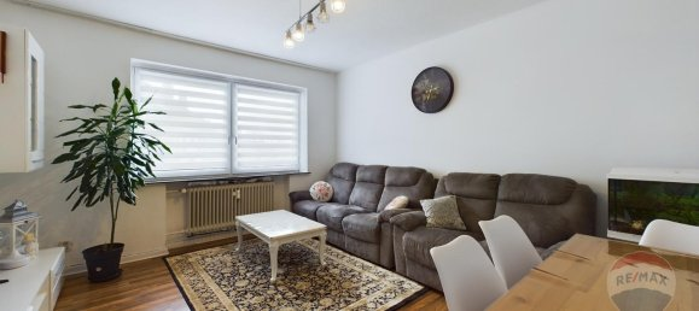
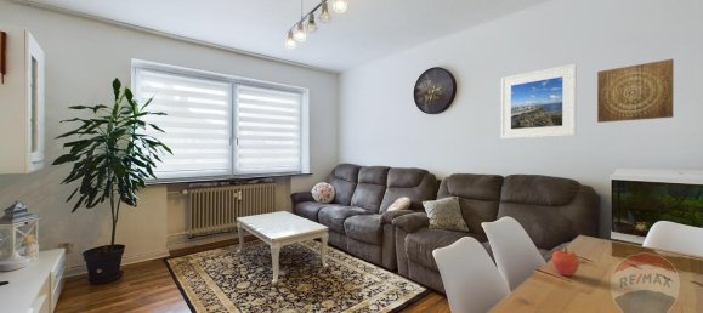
+ wall art [596,58,675,124]
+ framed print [500,63,578,140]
+ apple [551,246,580,278]
